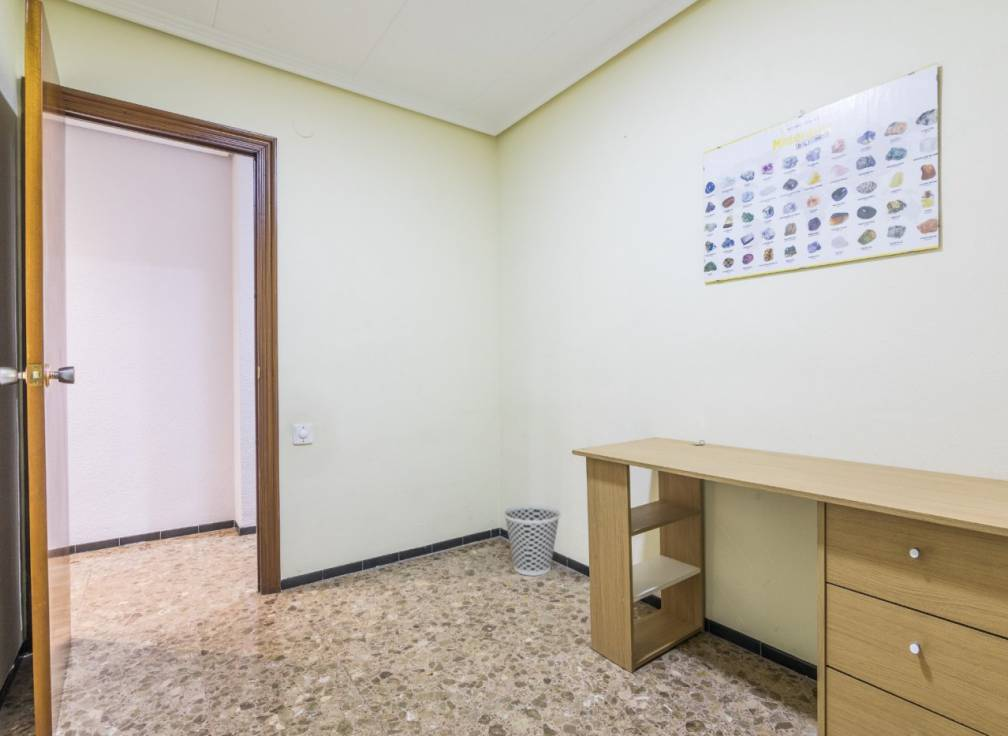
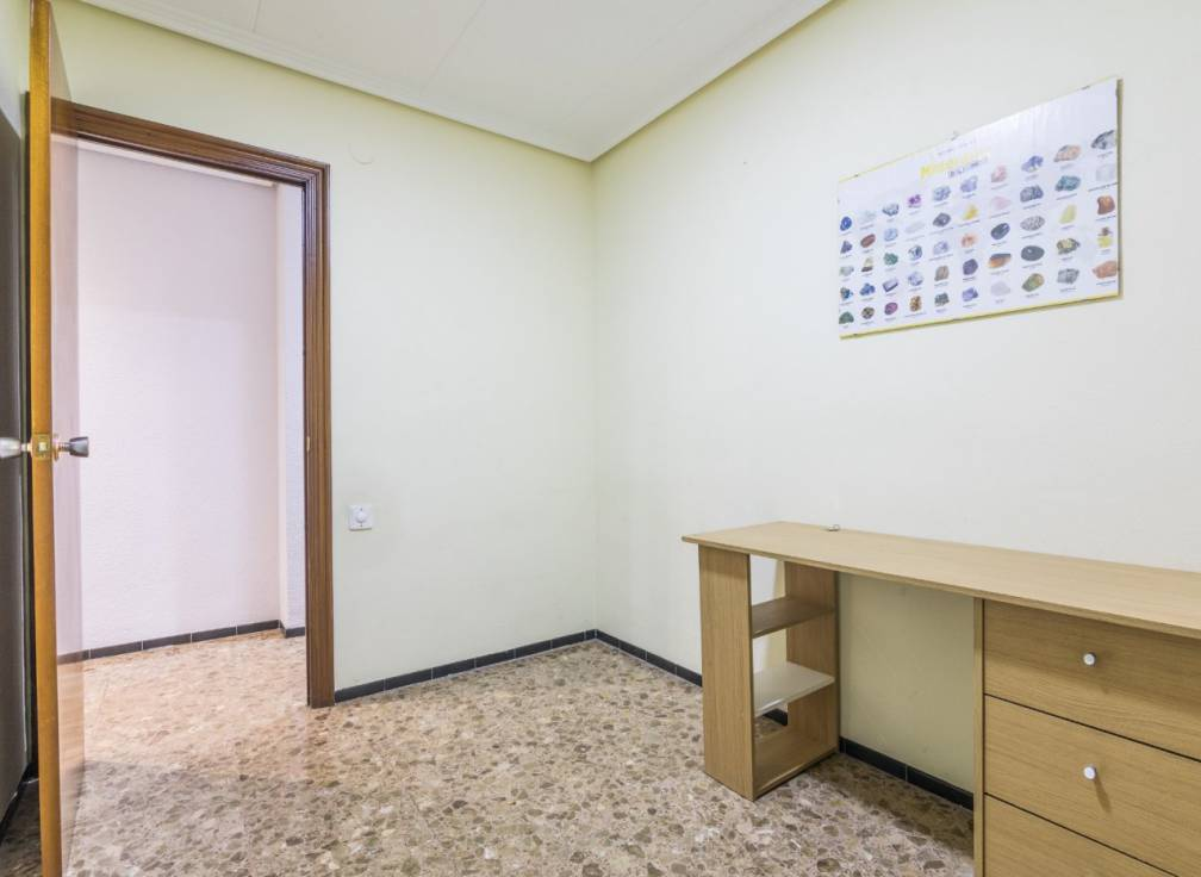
- wastebasket [503,504,562,577]
